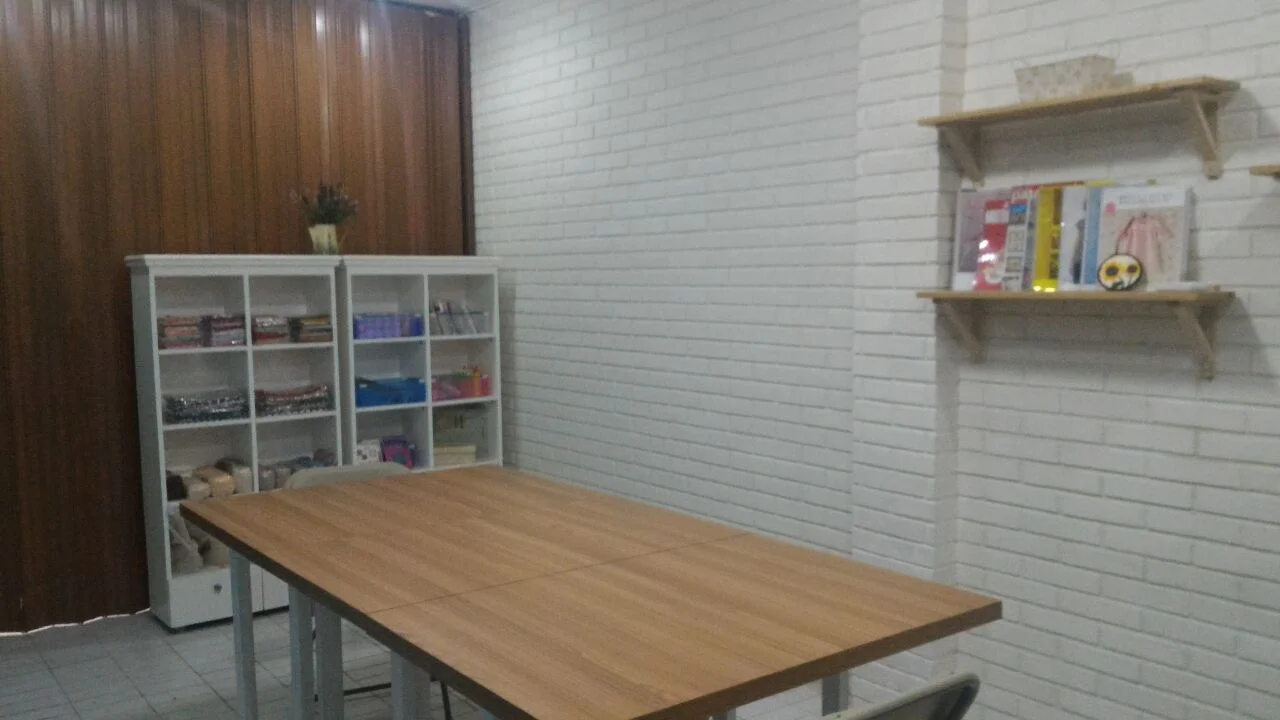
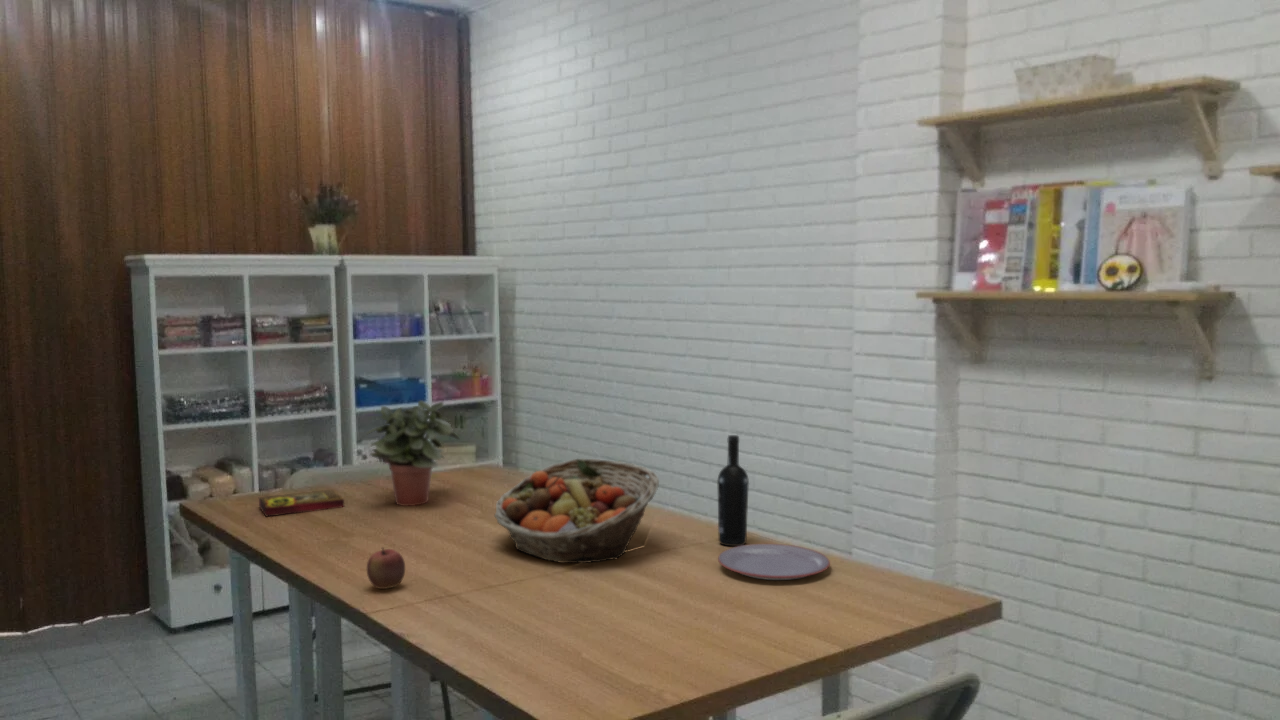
+ wine bottle [716,434,750,547]
+ apple [366,546,406,590]
+ fruit basket [493,458,660,564]
+ potted plant [365,399,461,507]
+ book [258,488,345,518]
+ plate [717,543,831,581]
